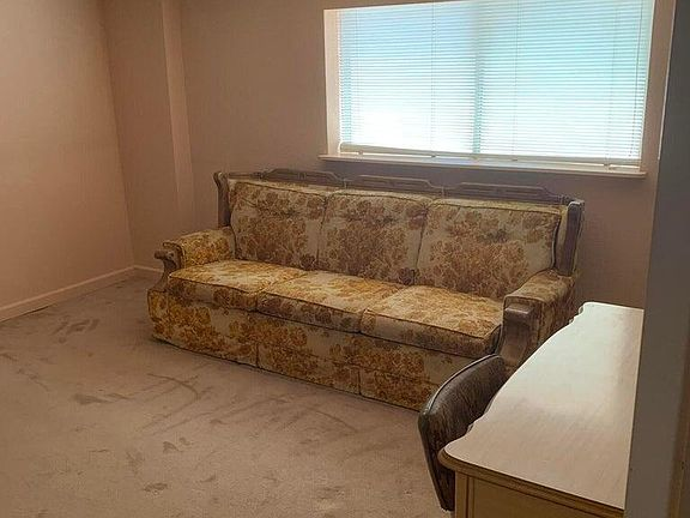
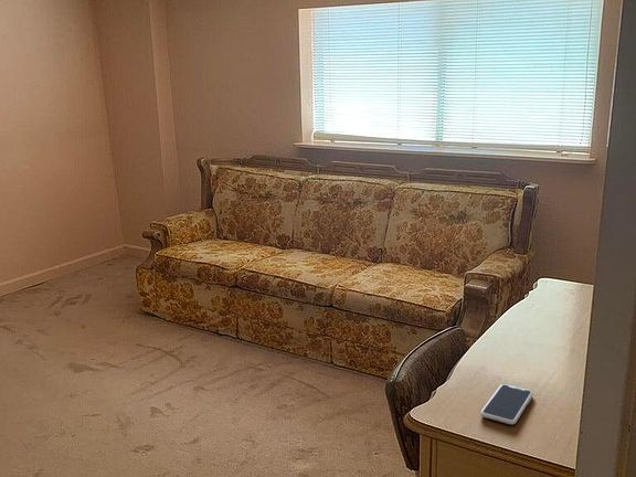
+ smartphone [479,383,534,425]
